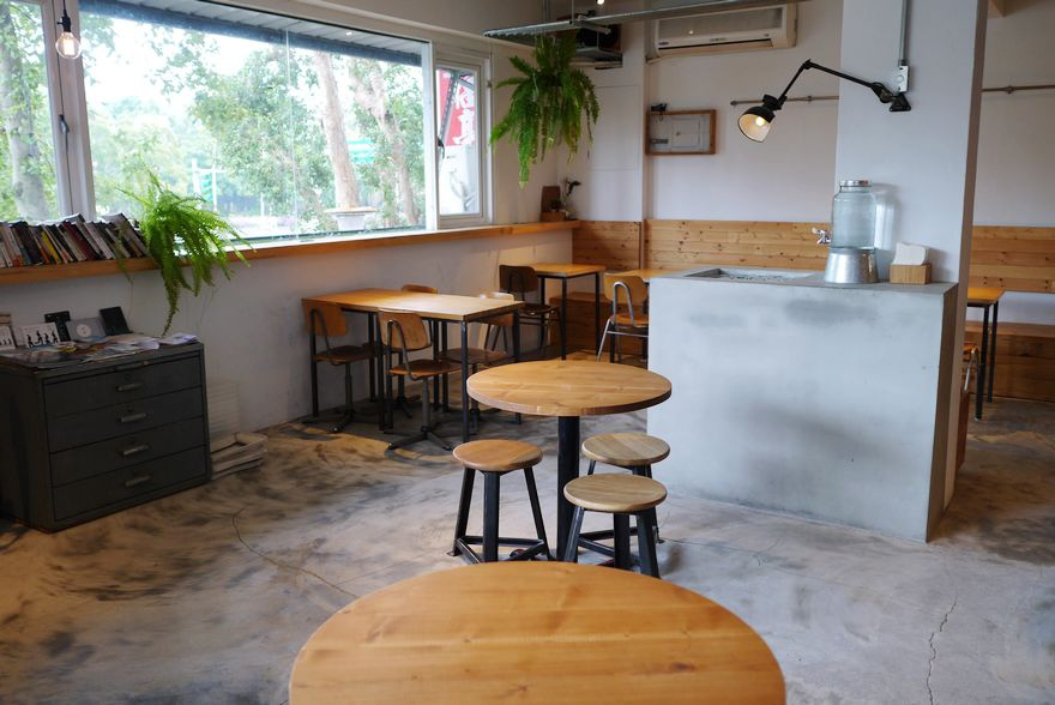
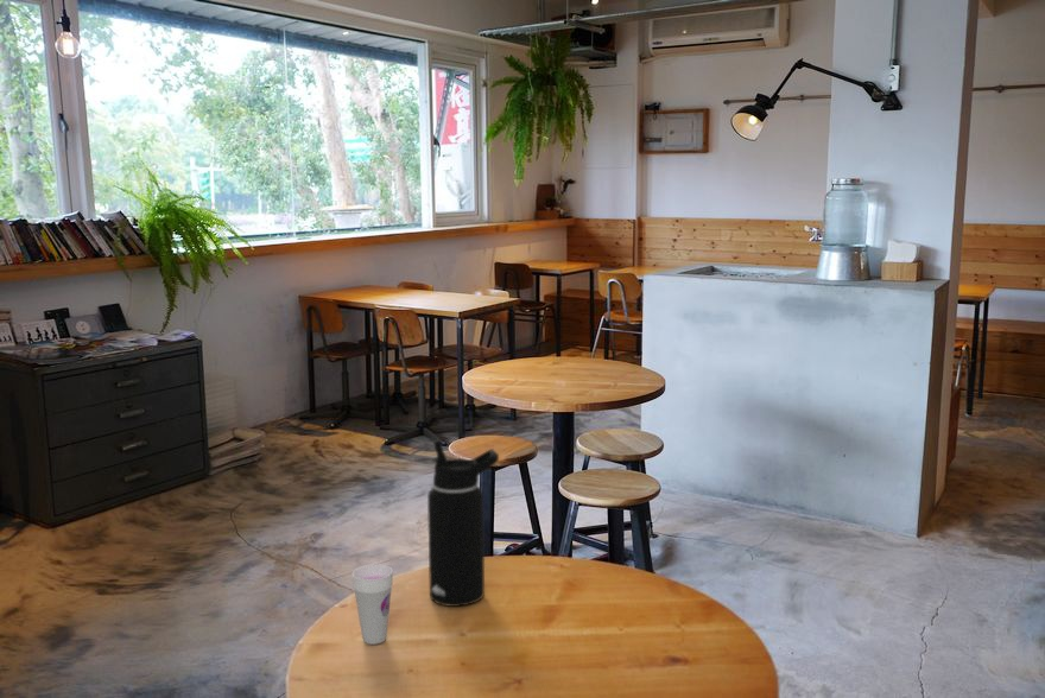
+ water bottle [426,438,500,608]
+ cup [350,563,394,646]
